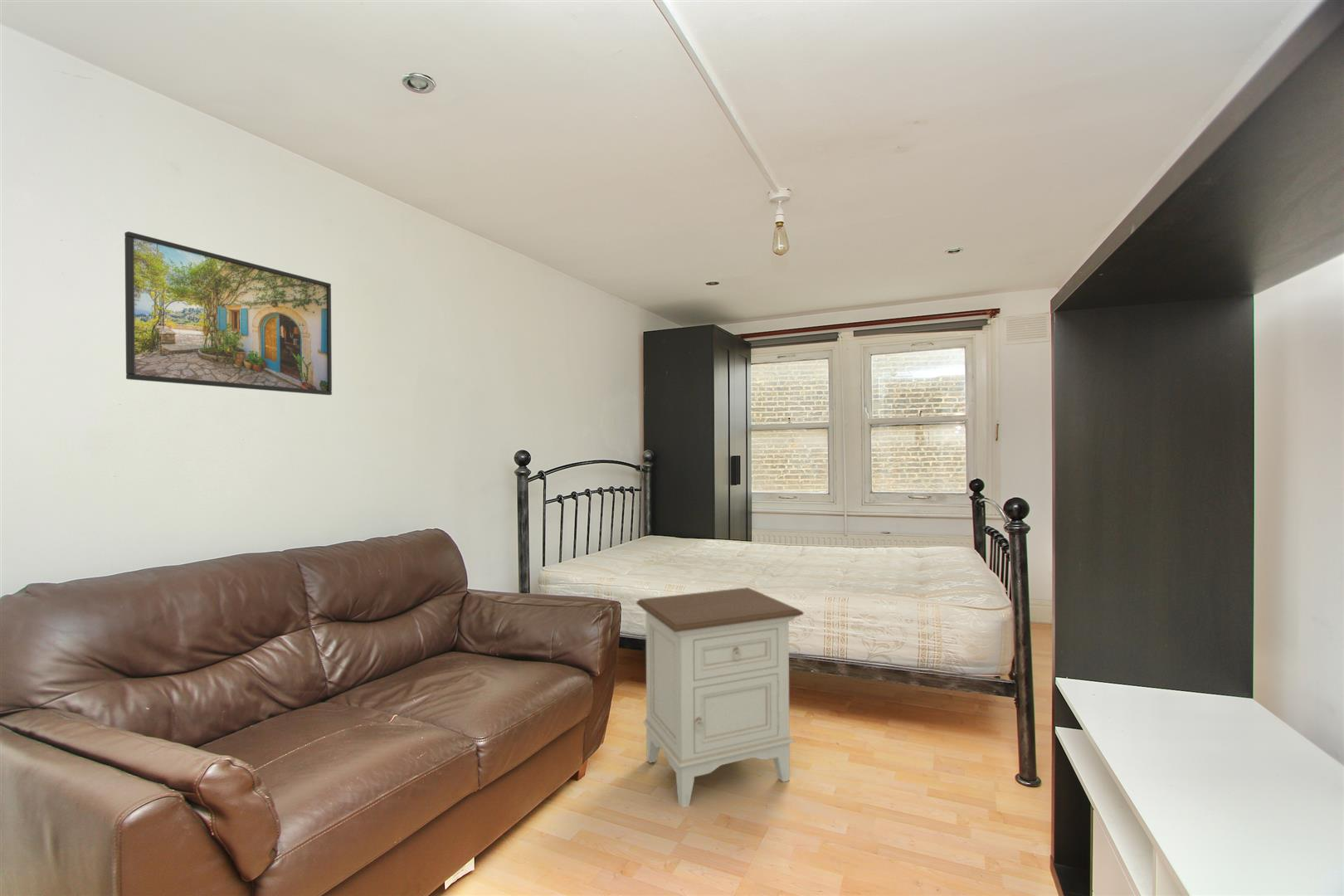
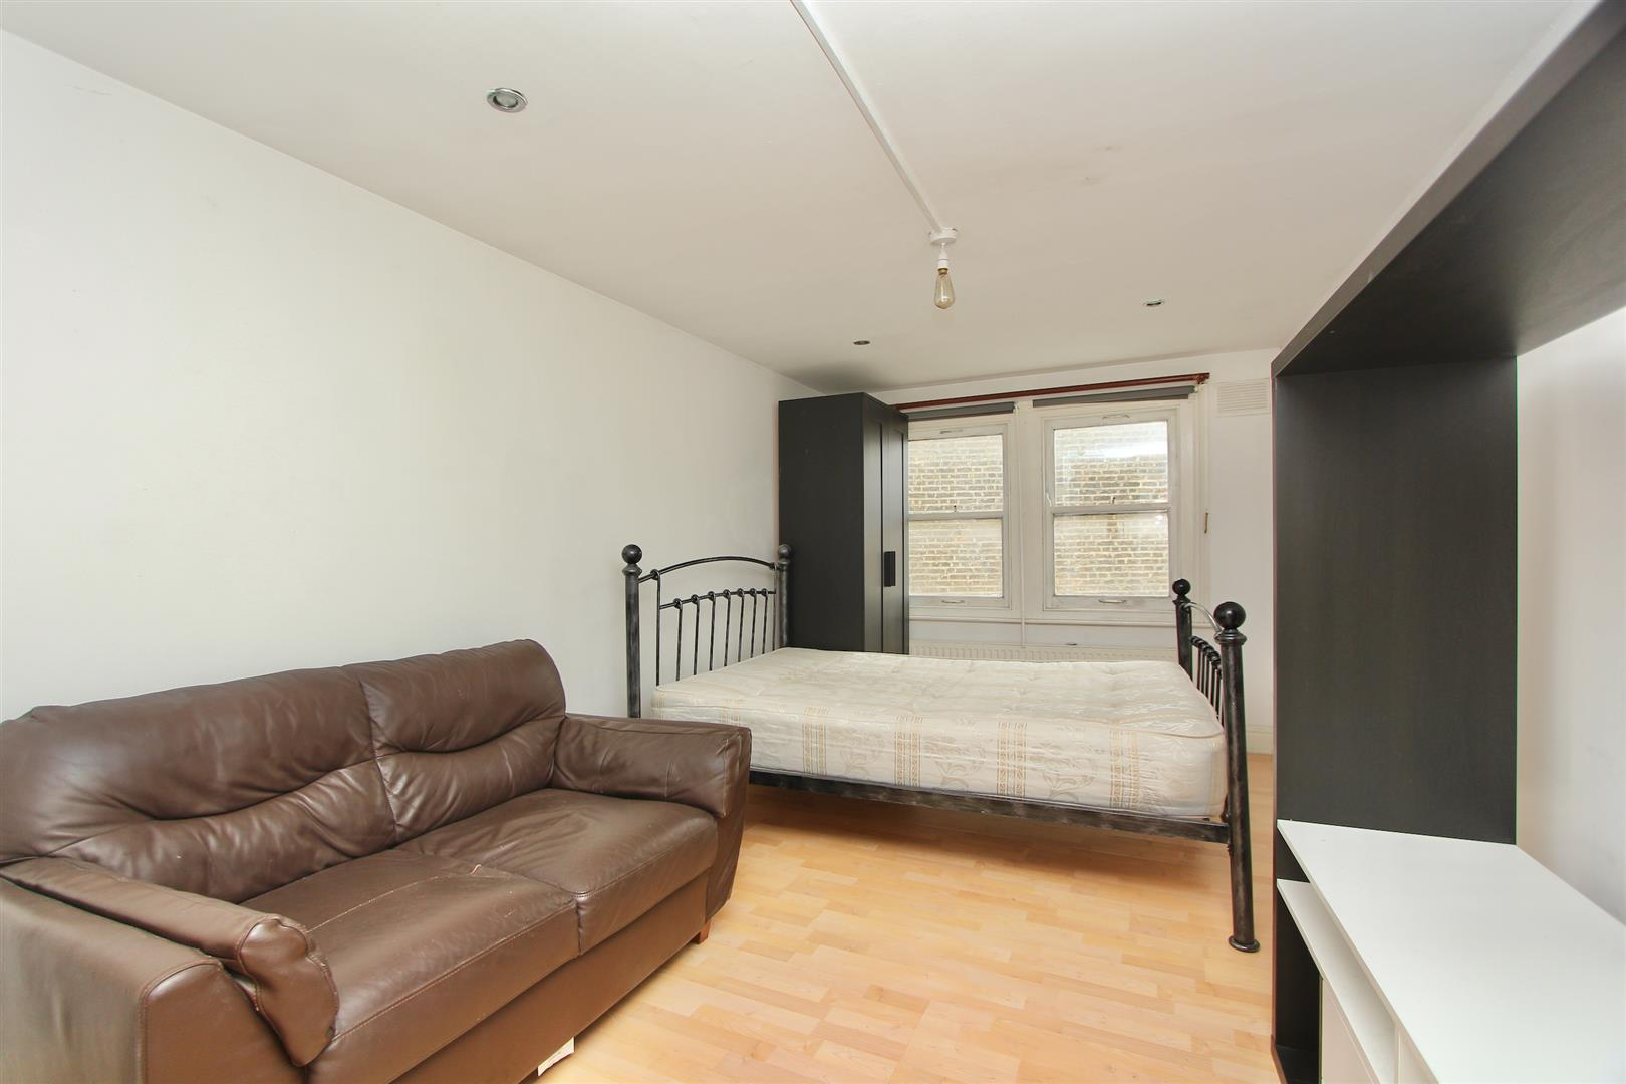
- nightstand [635,587,805,808]
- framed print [124,231,333,396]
